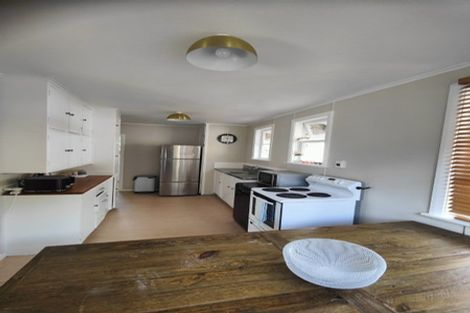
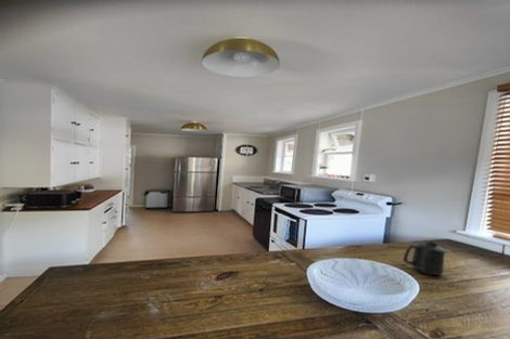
+ mug [403,239,447,276]
